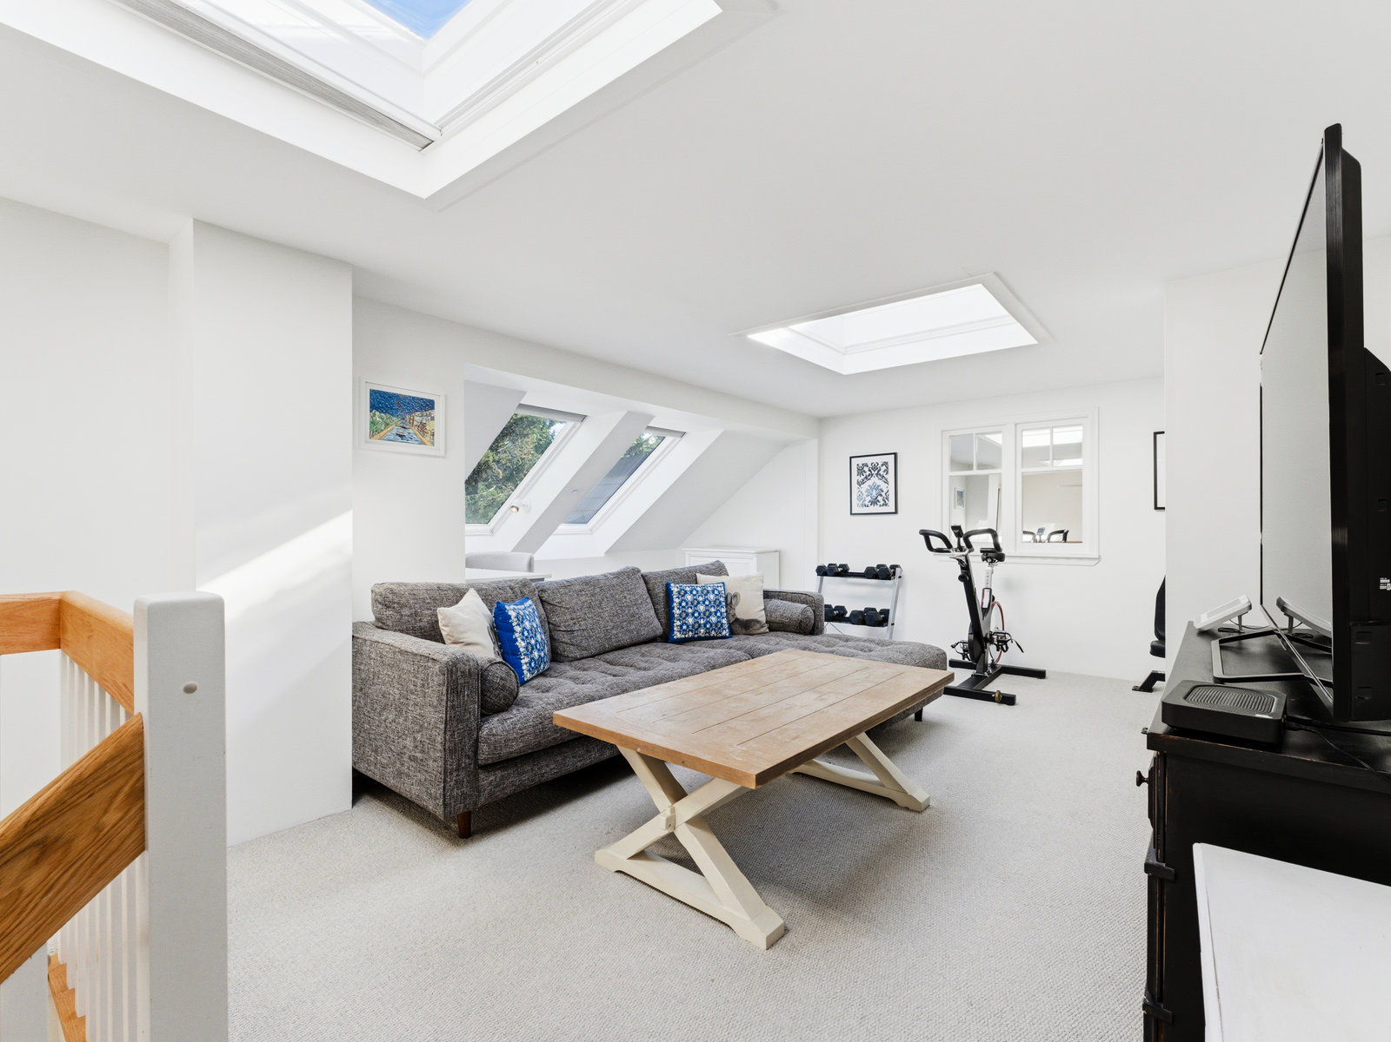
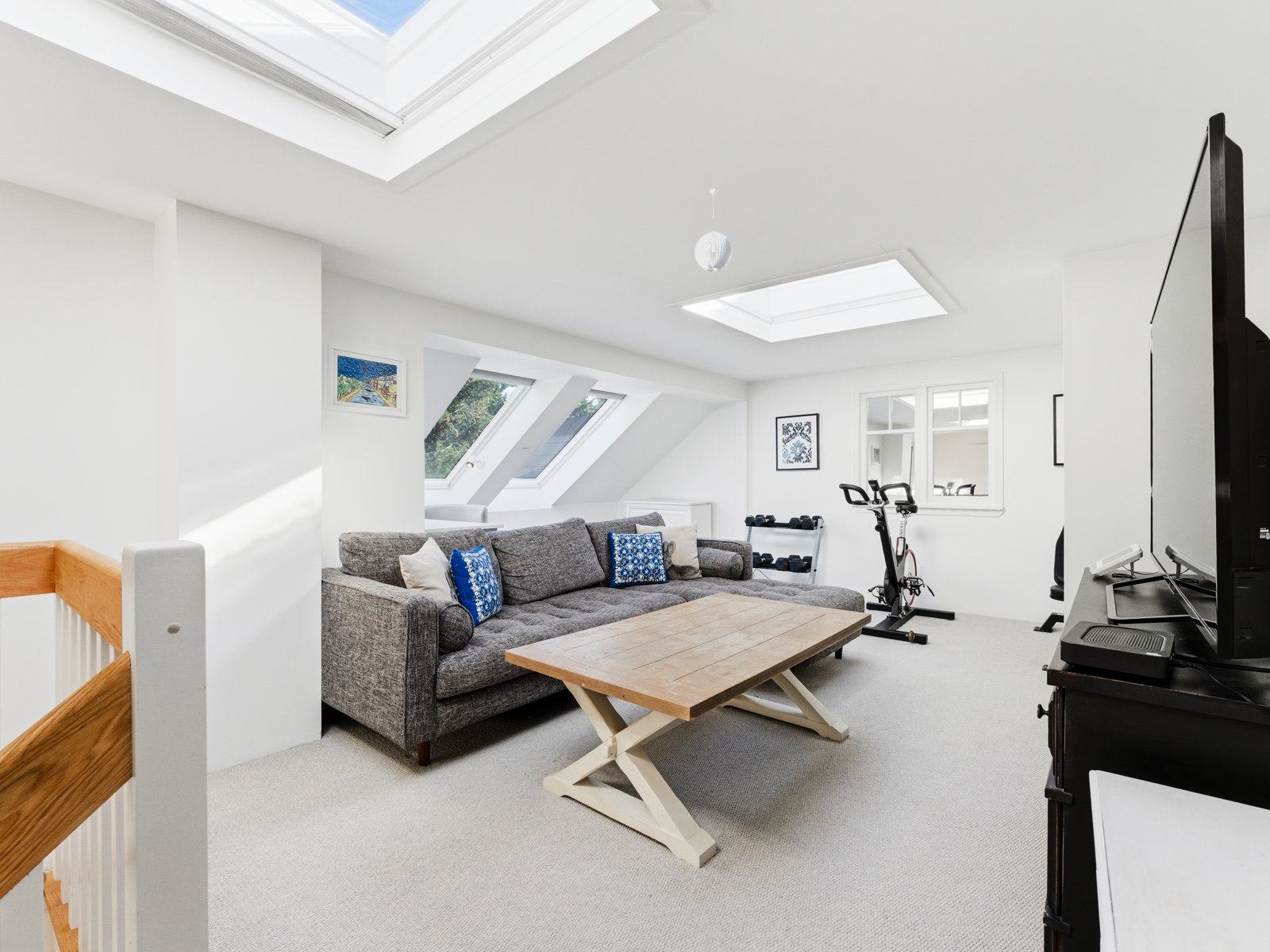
+ pendant light [694,188,733,272]
